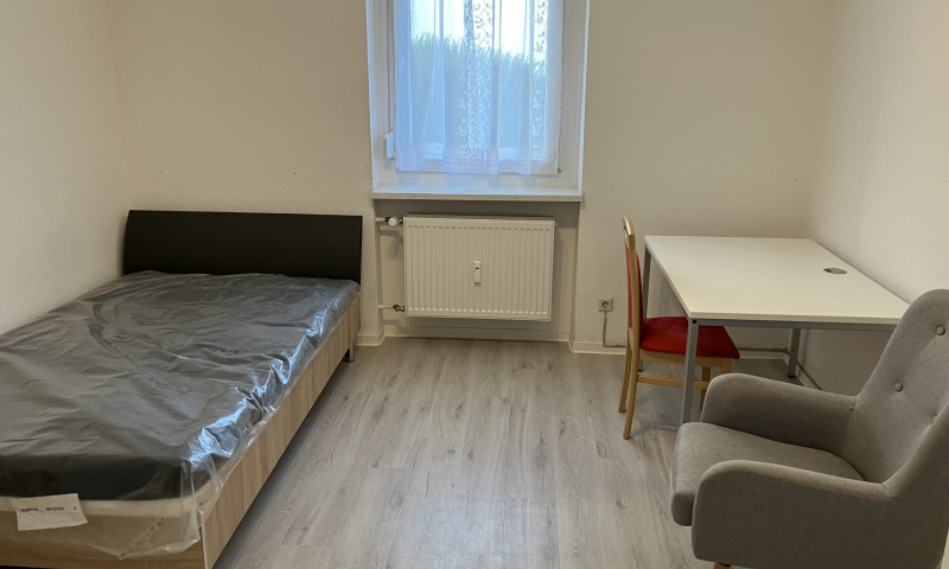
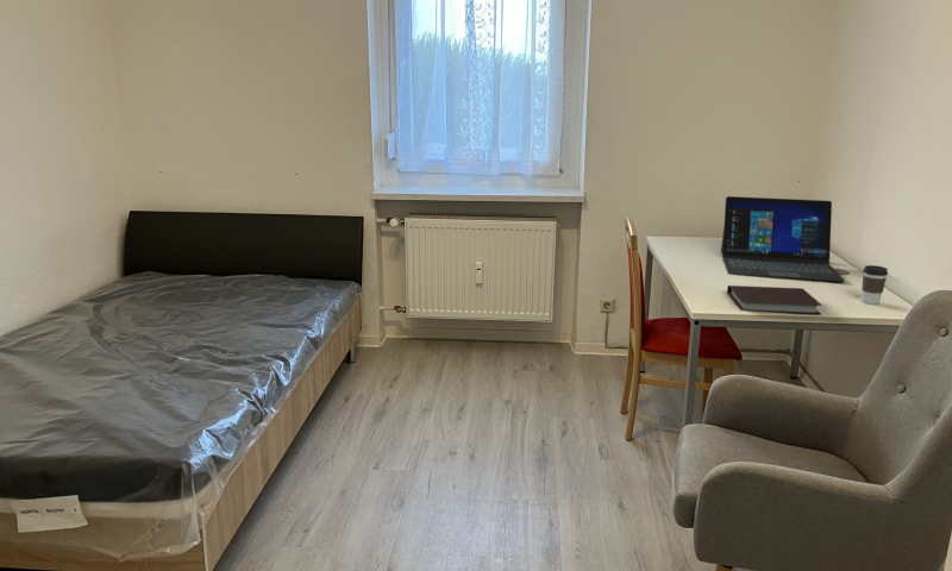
+ notebook [726,284,823,315]
+ laptop [720,195,846,283]
+ coffee cup [860,264,889,306]
